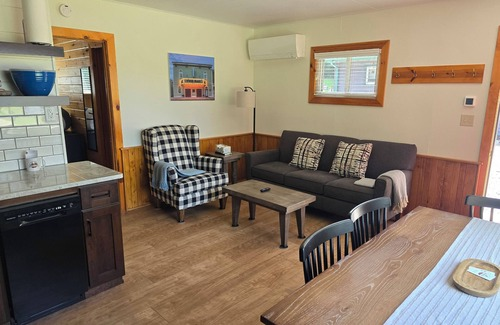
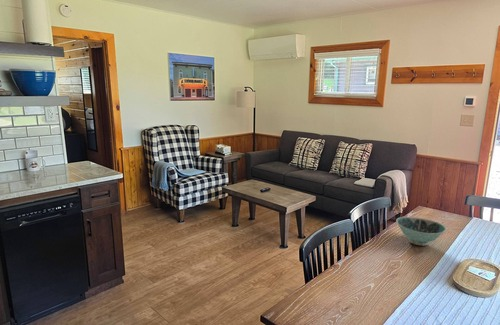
+ bowl [395,216,448,247]
